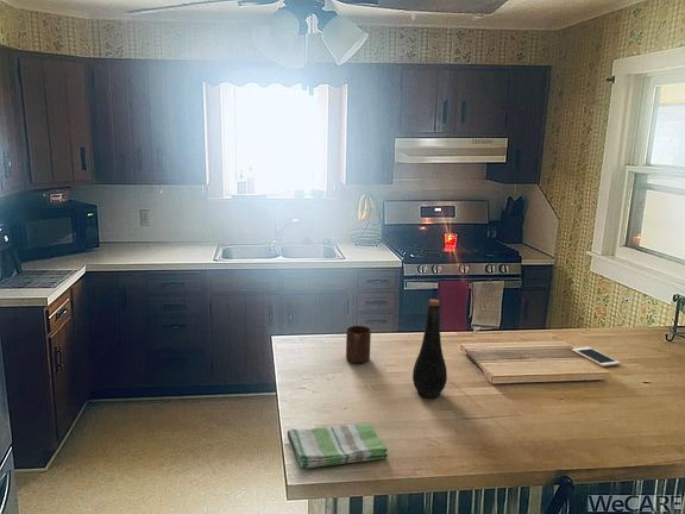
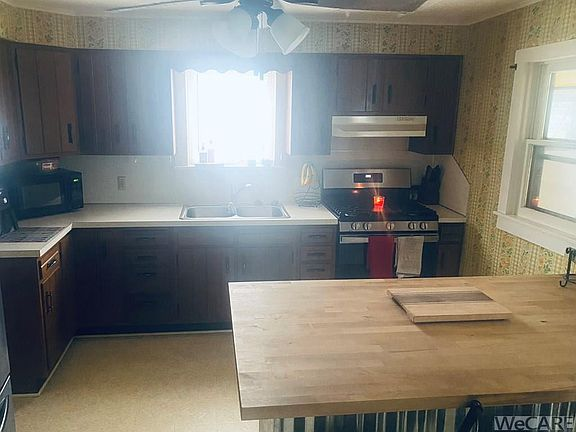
- bottle [411,299,448,399]
- dish towel [285,421,389,470]
- cell phone [571,346,621,368]
- cup [345,325,372,364]
